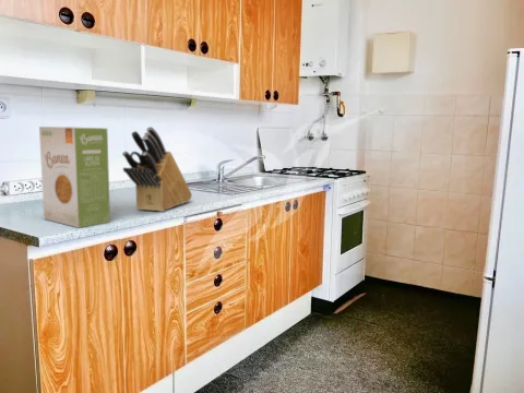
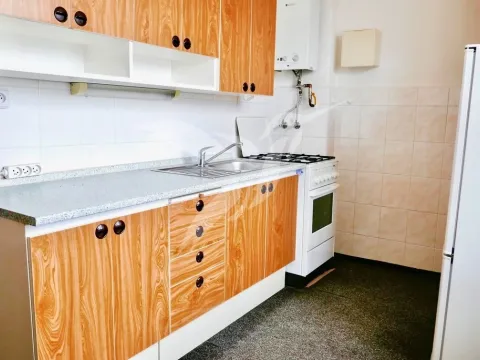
- knife block [121,126,193,213]
- food box [38,126,111,229]
